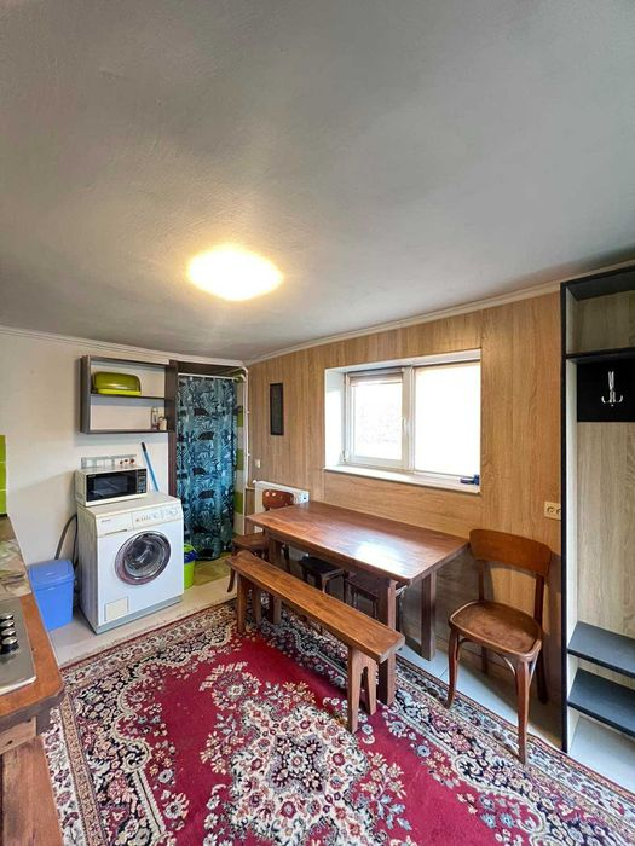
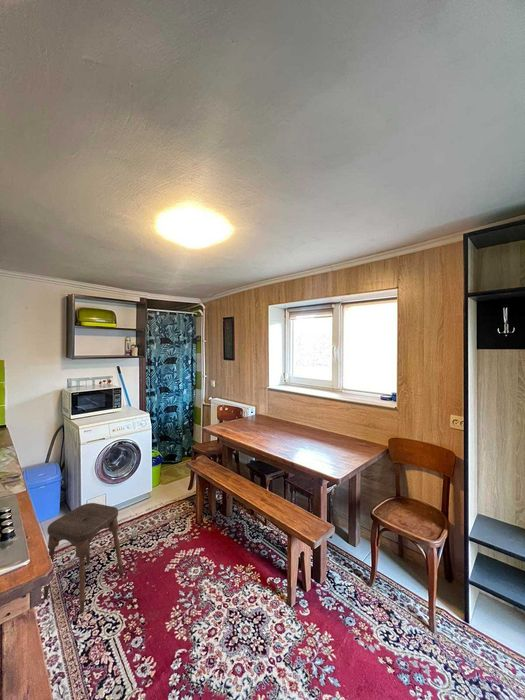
+ stool [43,502,124,614]
